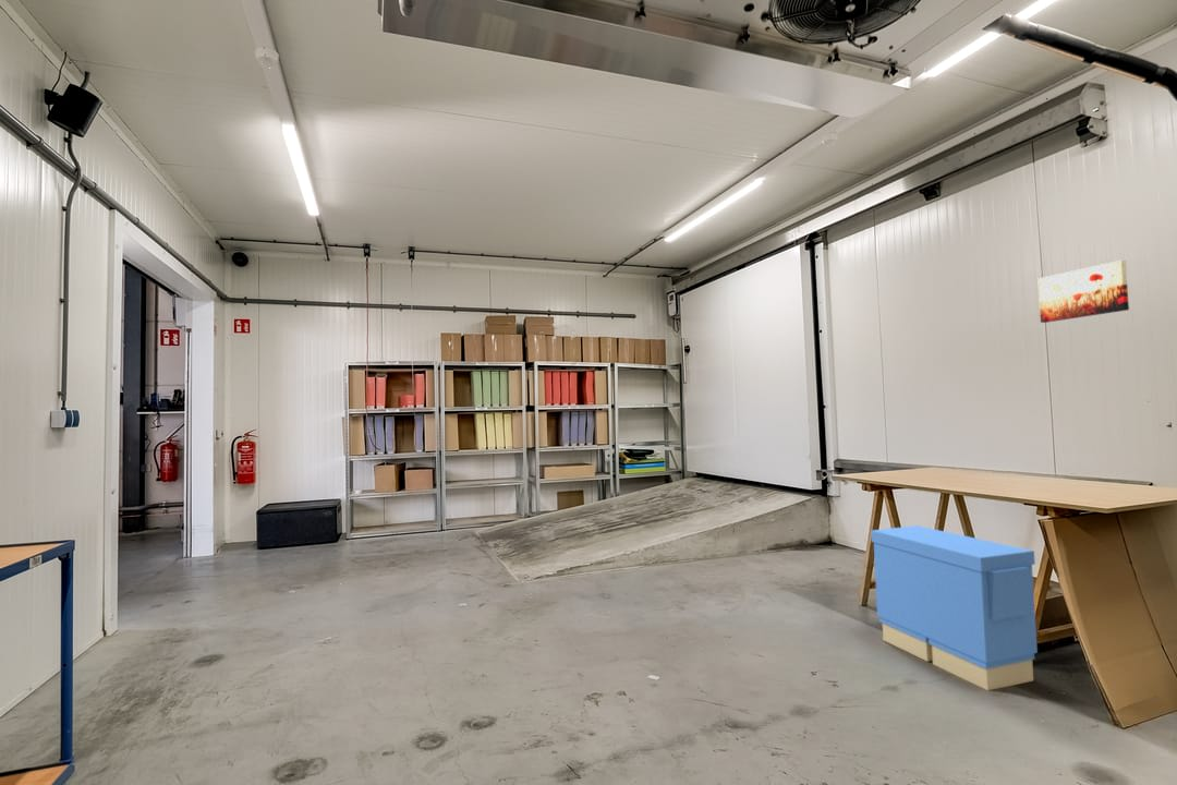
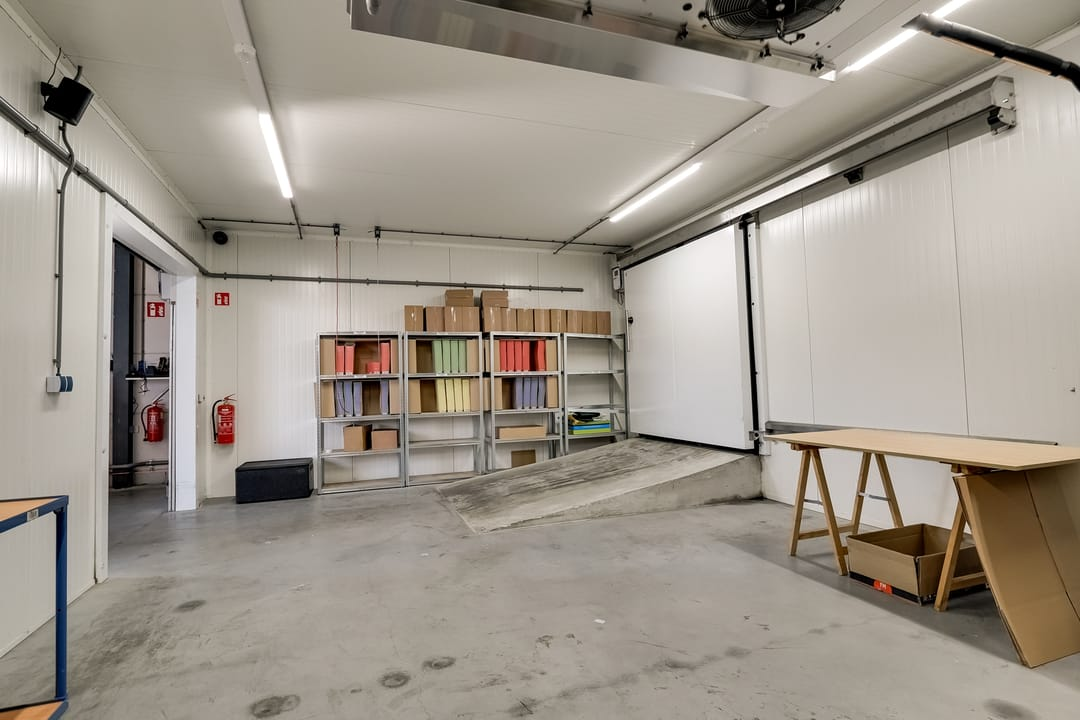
- storage box [870,524,1039,691]
- wall art [1036,259,1130,324]
